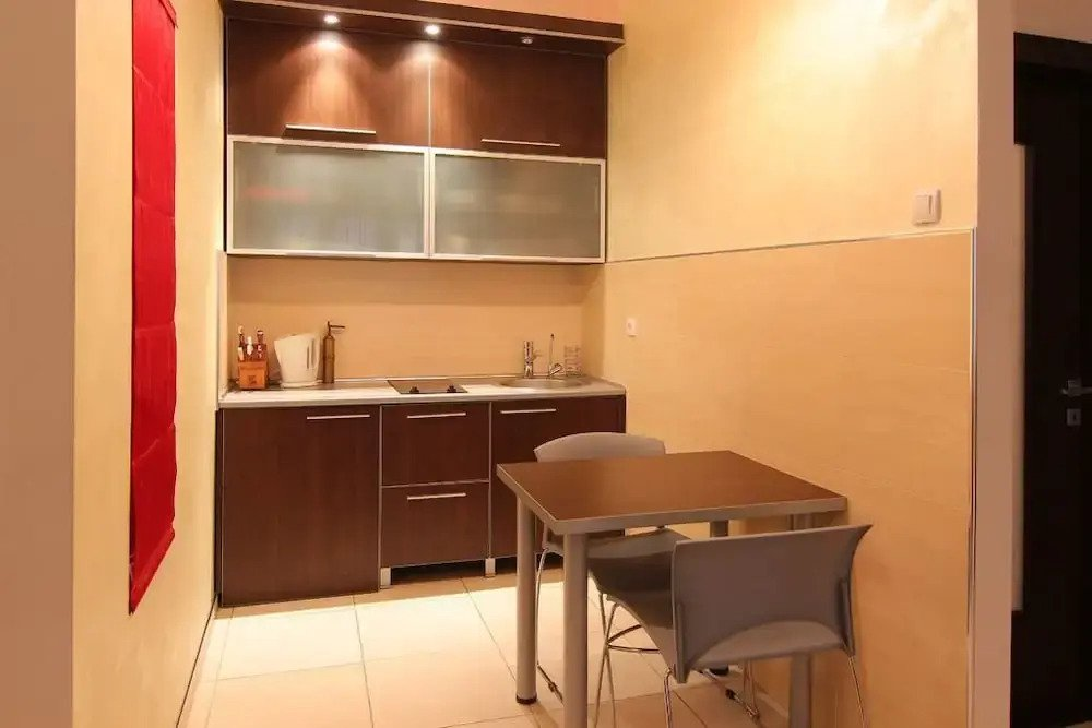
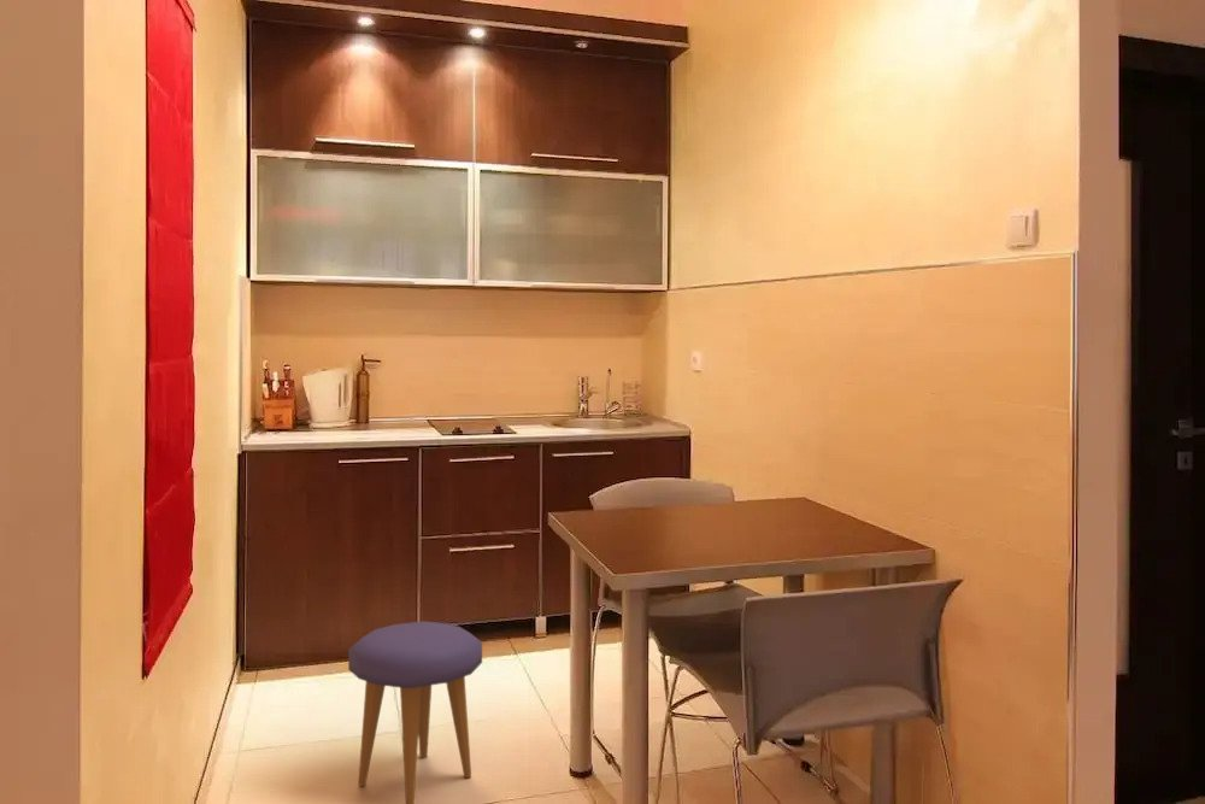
+ stool [347,621,483,804]
